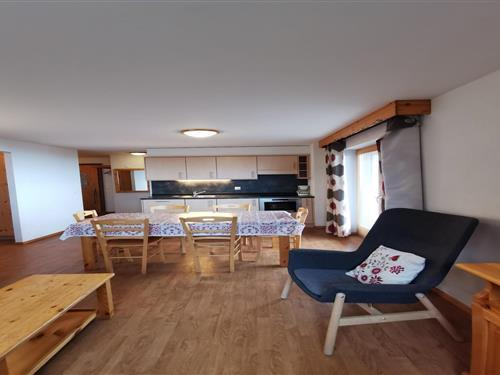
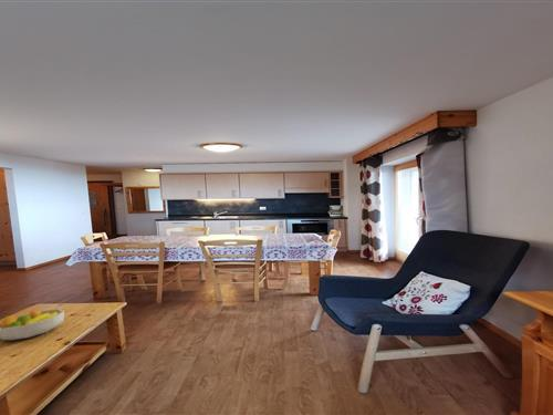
+ fruit bowl [0,308,65,341]
